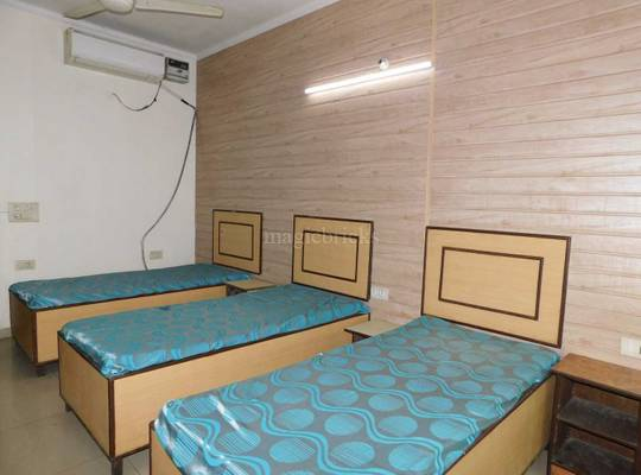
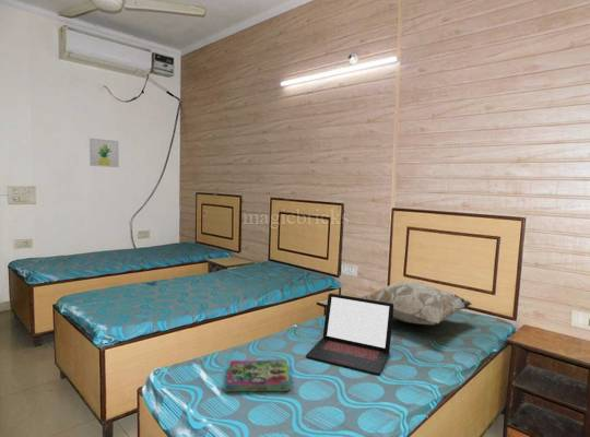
+ laptop [305,293,394,376]
+ wall art [88,137,120,168]
+ book [225,359,291,393]
+ decorative pillow [359,280,473,326]
